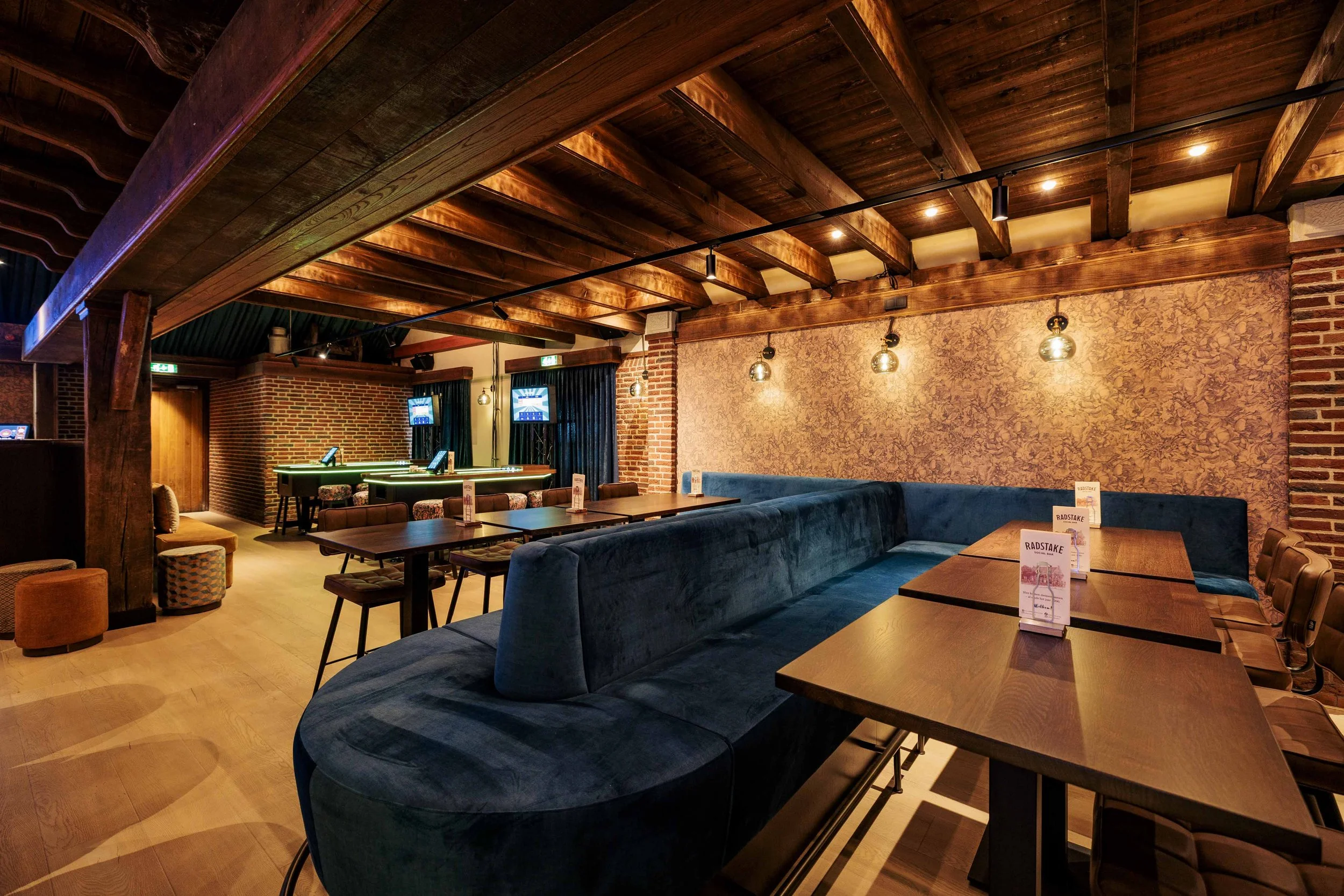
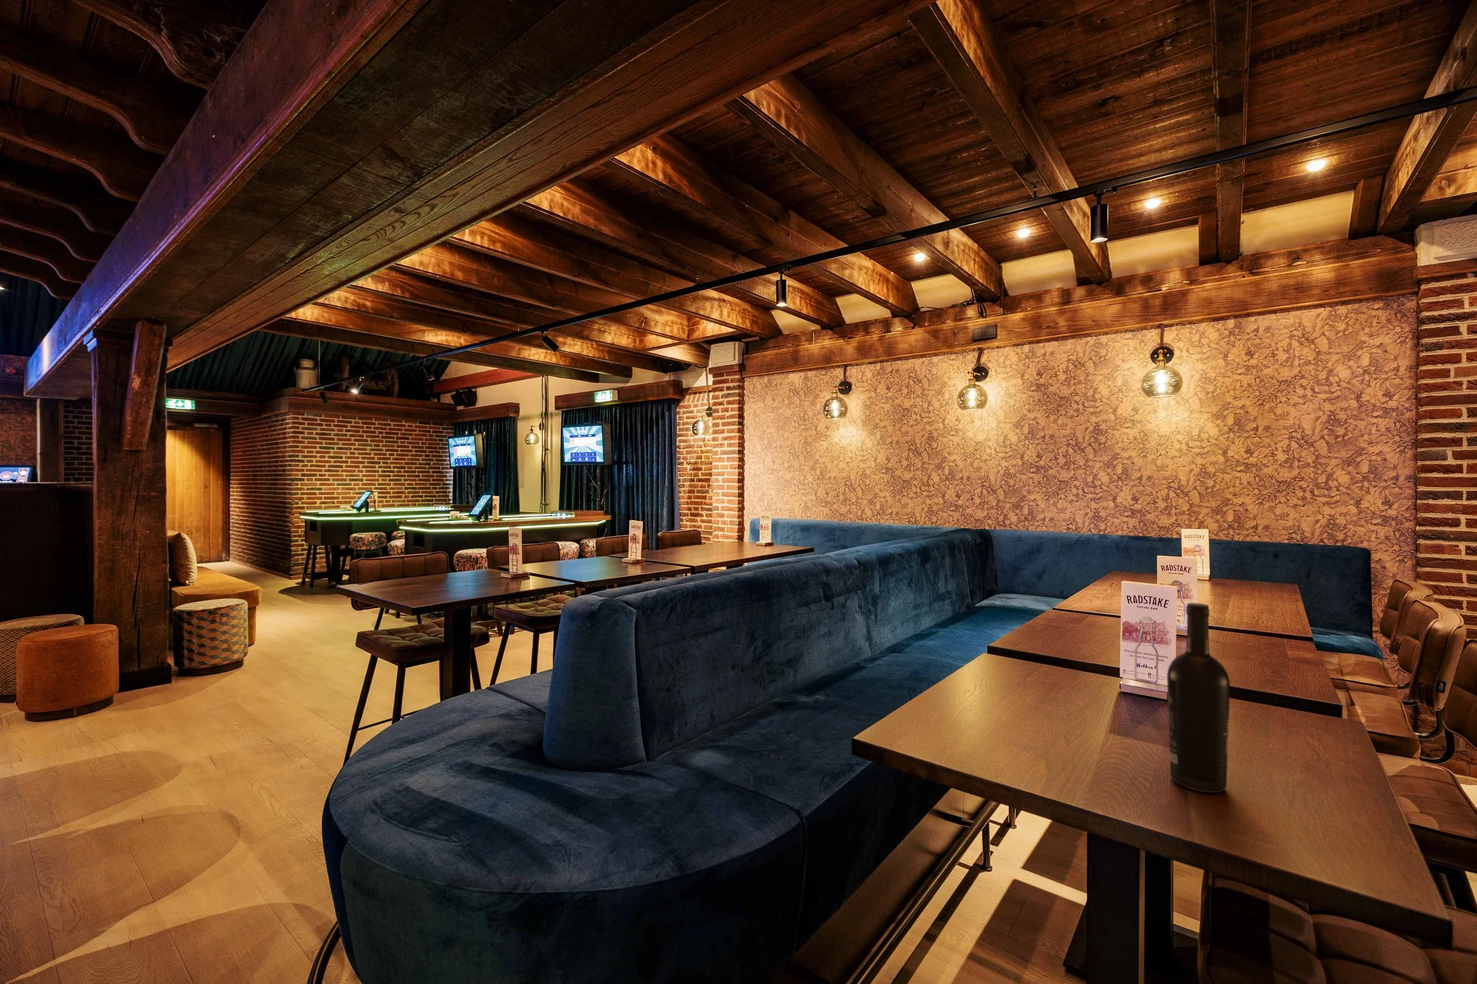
+ wine bottle [1166,602,1231,794]
